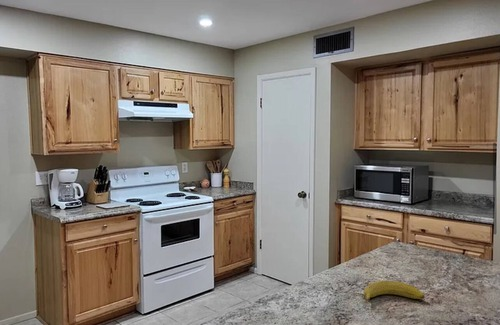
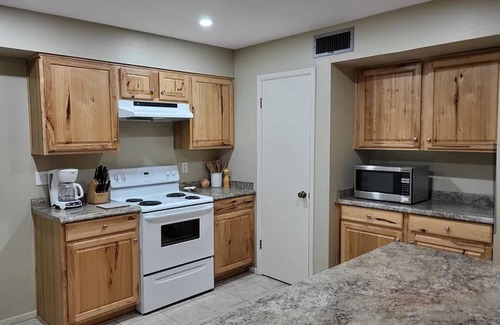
- fruit [363,280,425,303]
